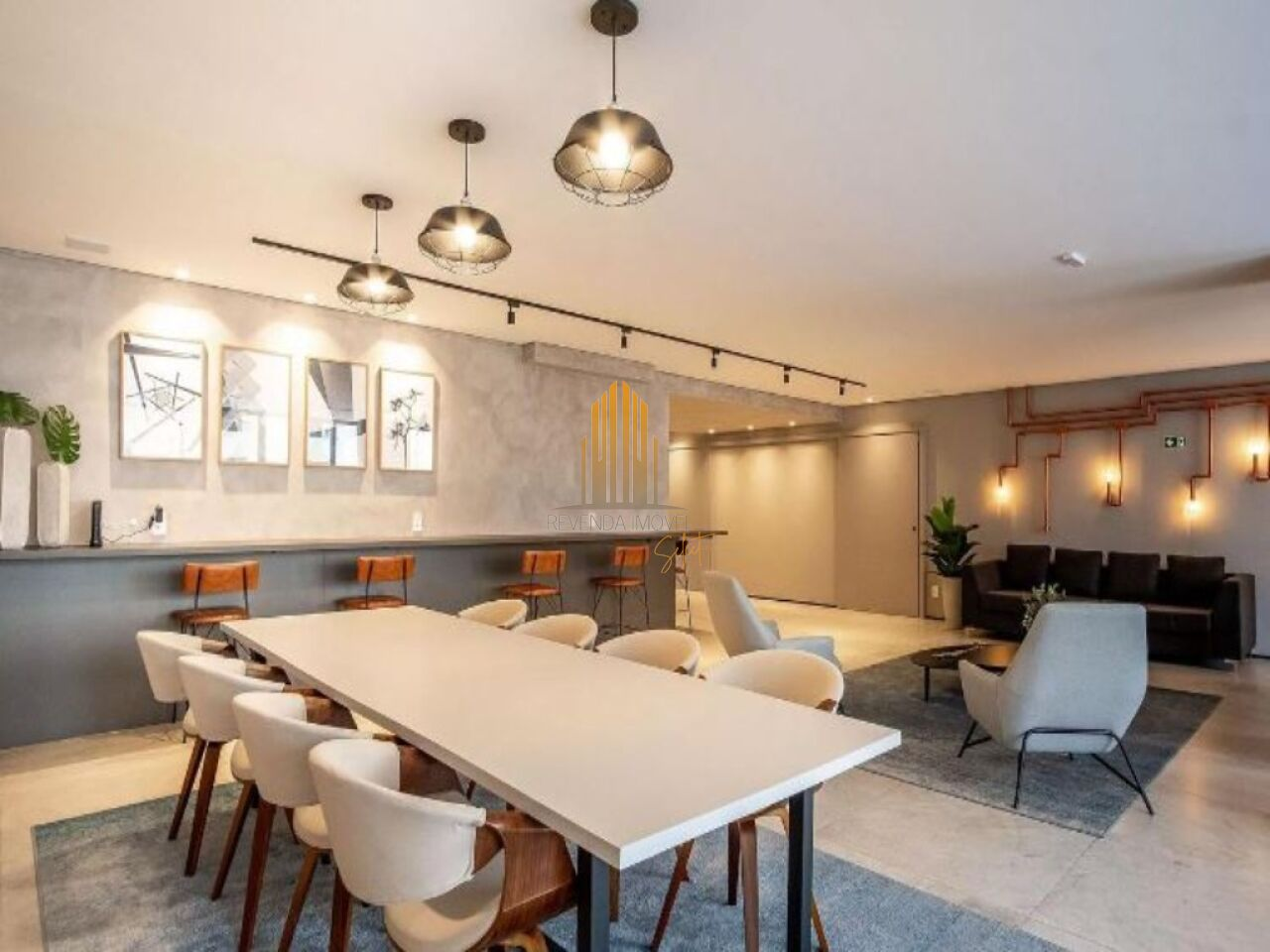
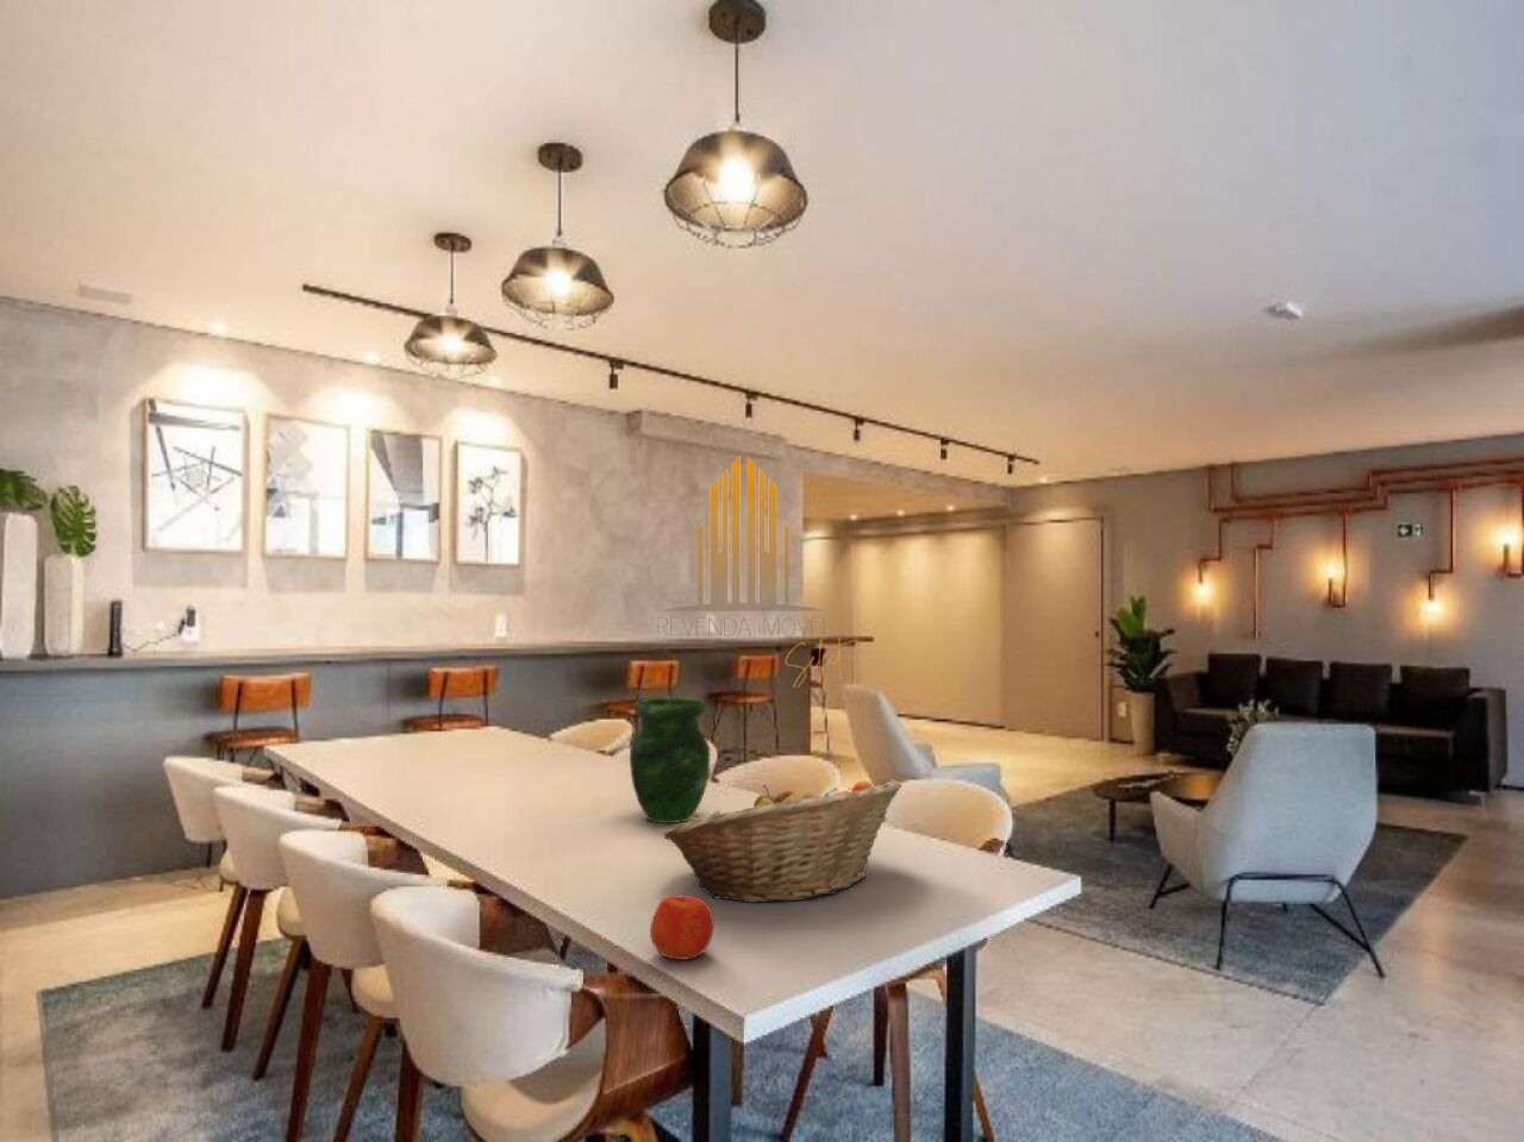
+ fruit basket [662,779,904,904]
+ vase [629,697,710,824]
+ apple [649,889,715,961]
